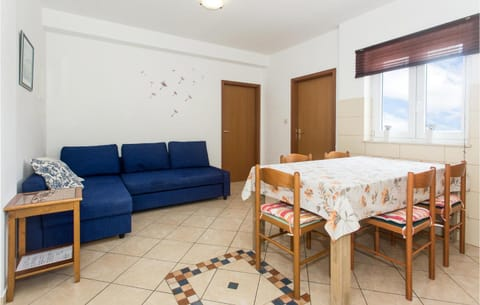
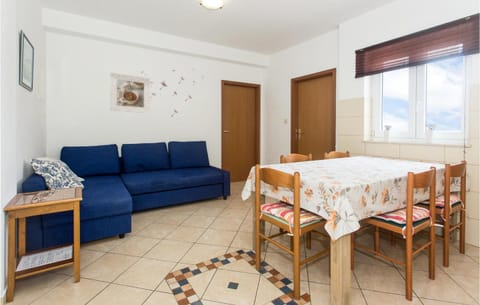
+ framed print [109,72,151,115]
